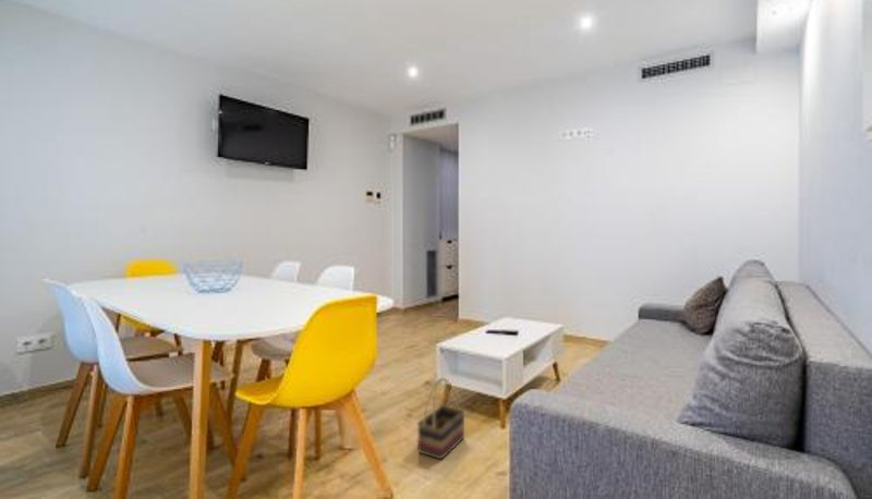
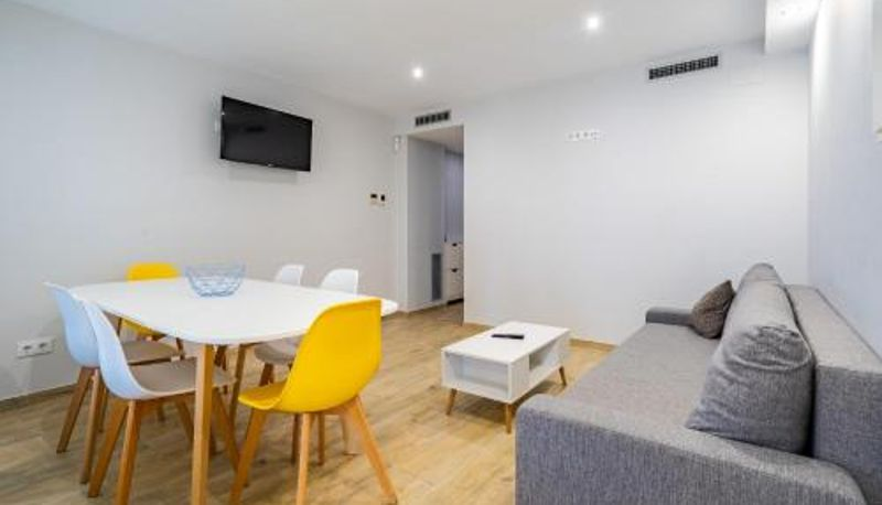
- basket [416,377,467,461]
